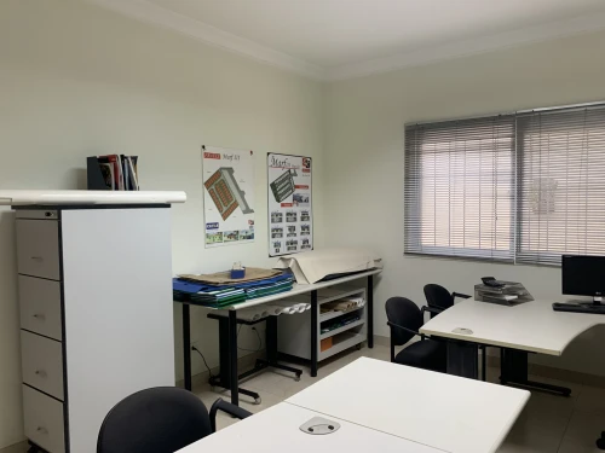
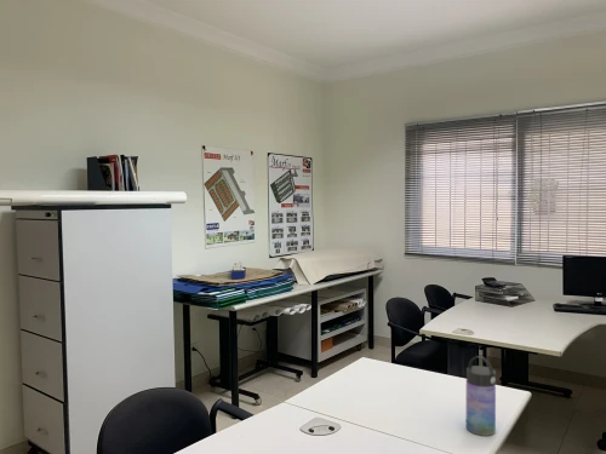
+ water bottle [465,355,497,437]
